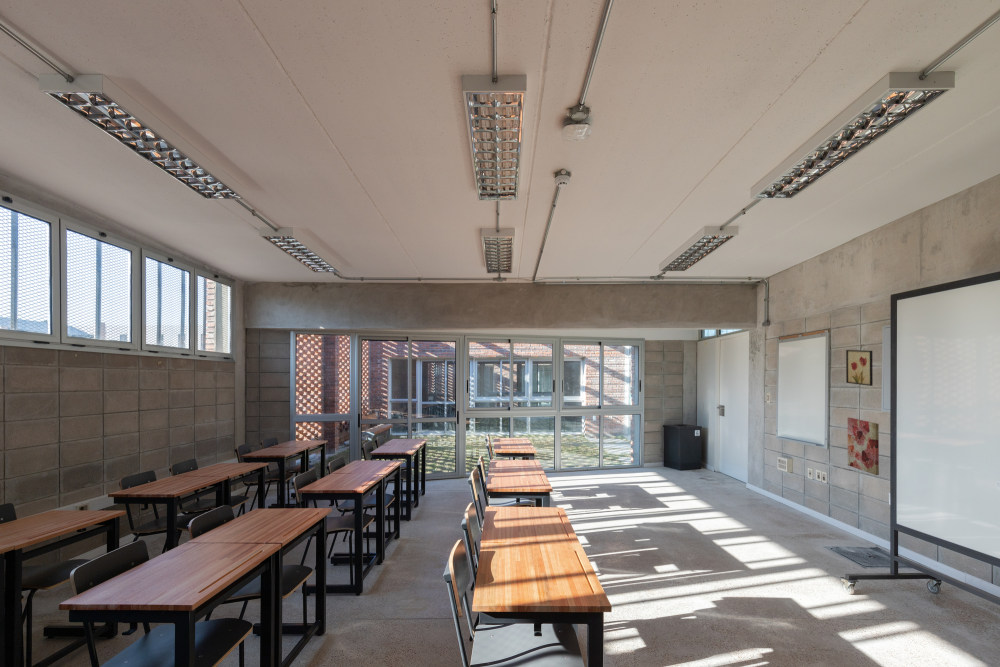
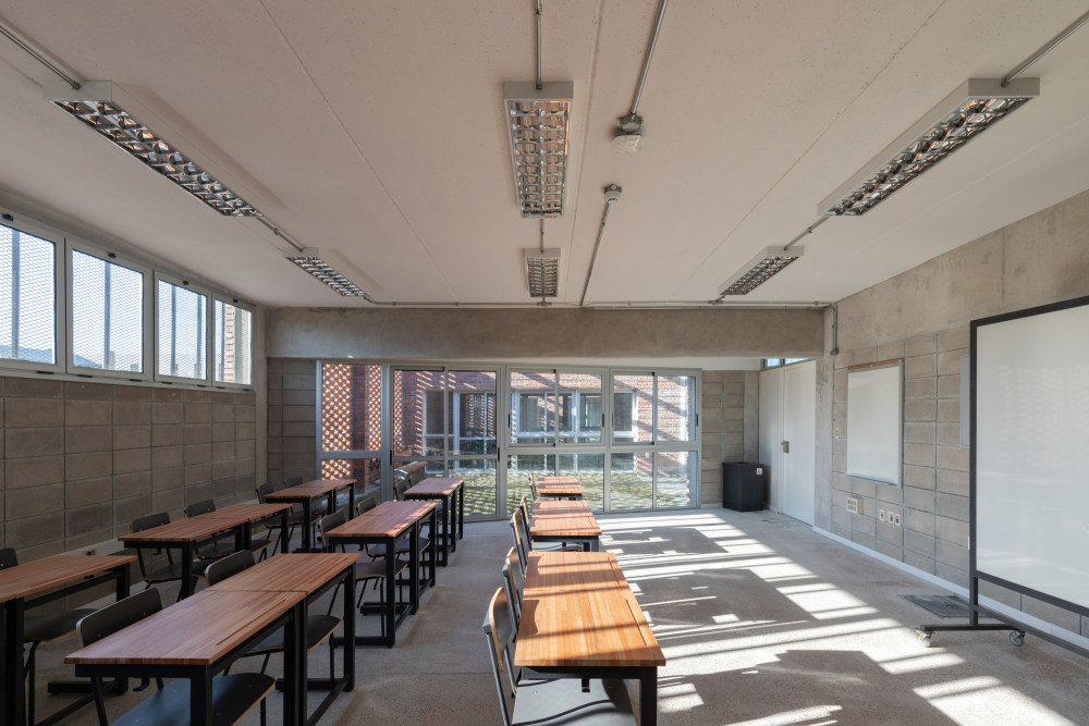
- wall art [847,417,880,476]
- wall art [845,349,874,387]
